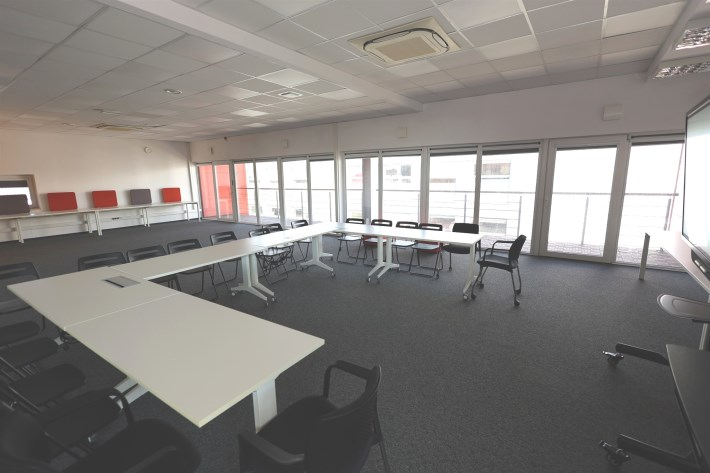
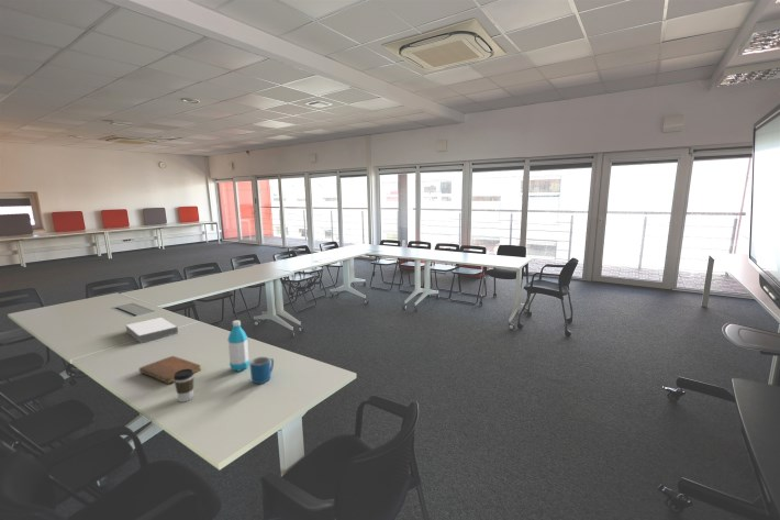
+ notebook [138,355,202,385]
+ water bottle [226,319,250,373]
+ coffee cup [174,368,194,402]
+ paper stack [125,317,179,344]
+ mug [249,356,275,385]
